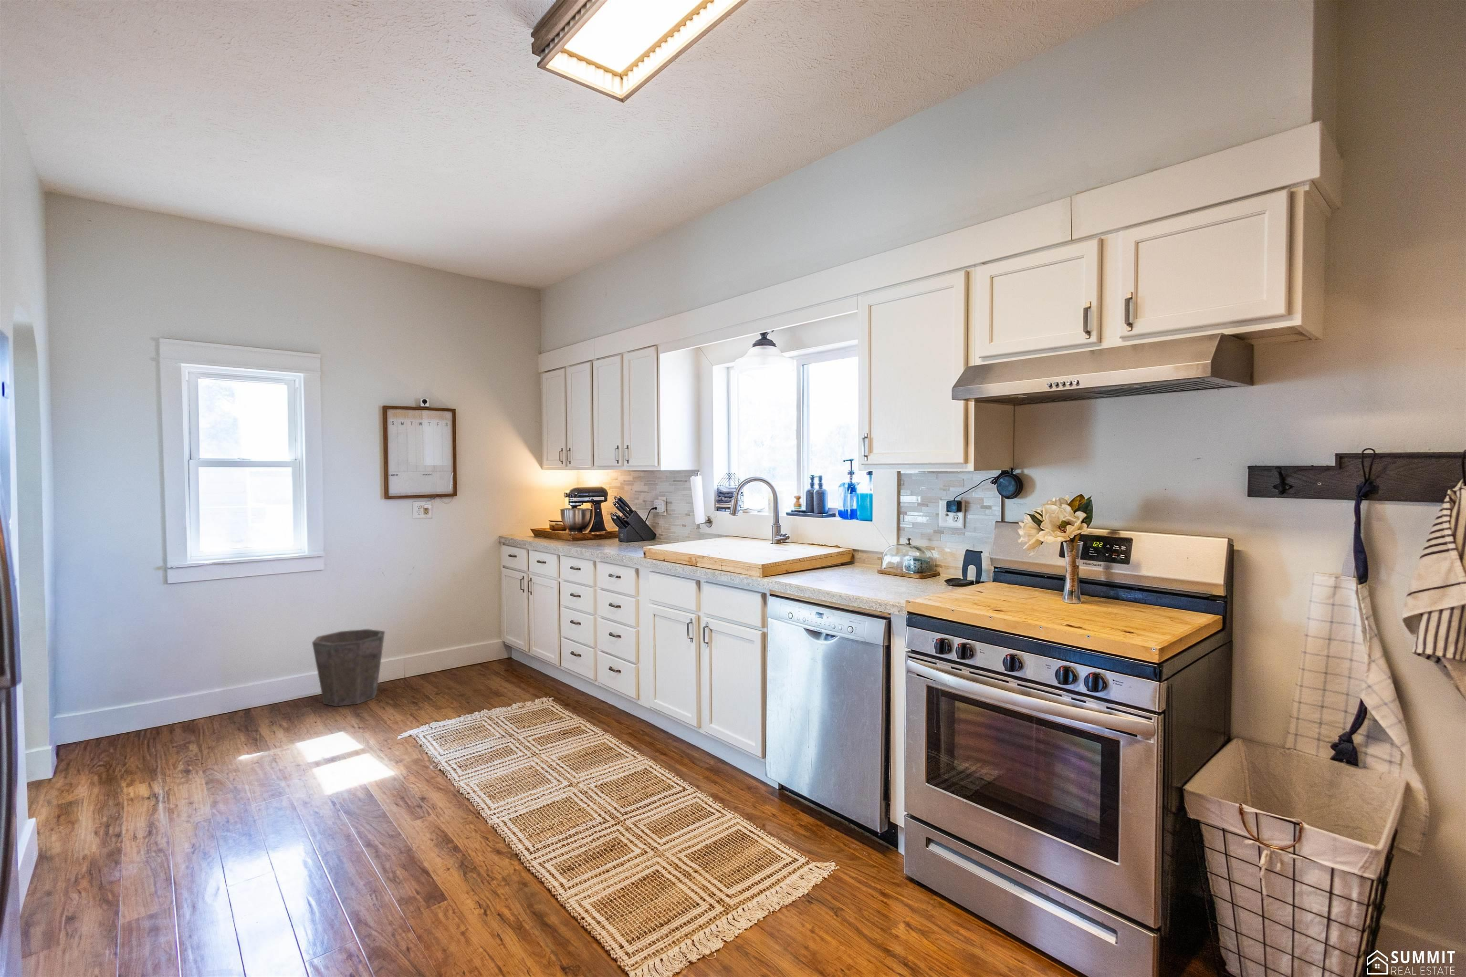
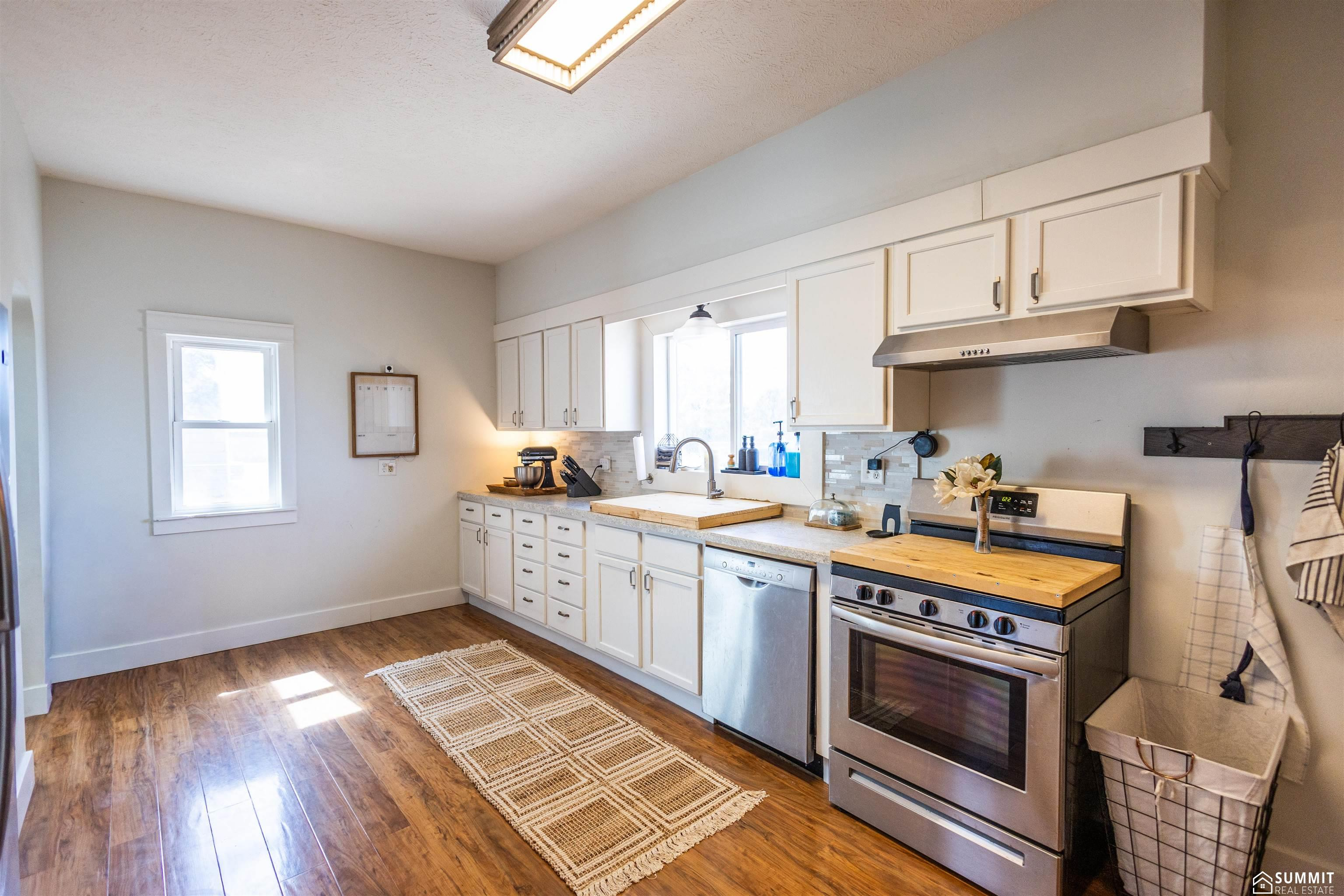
- waste bin [312,629,385,707]
